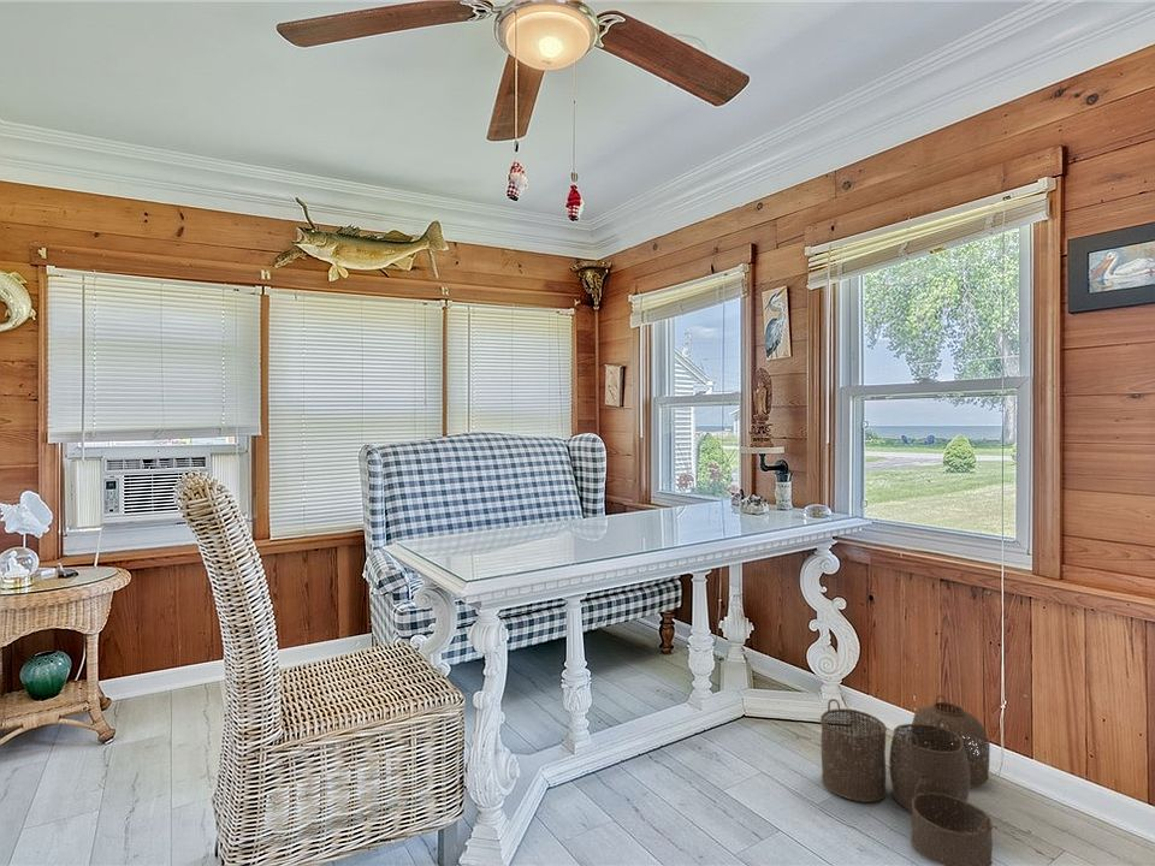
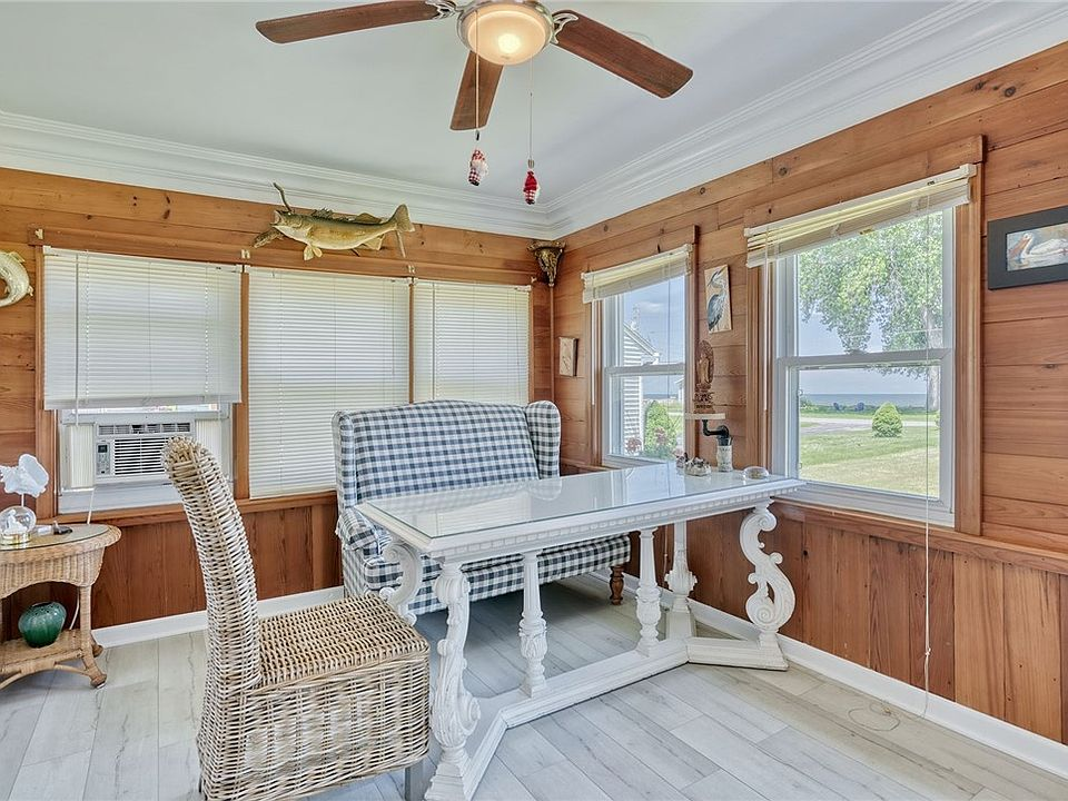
- woven basket [819,694,994,866]
